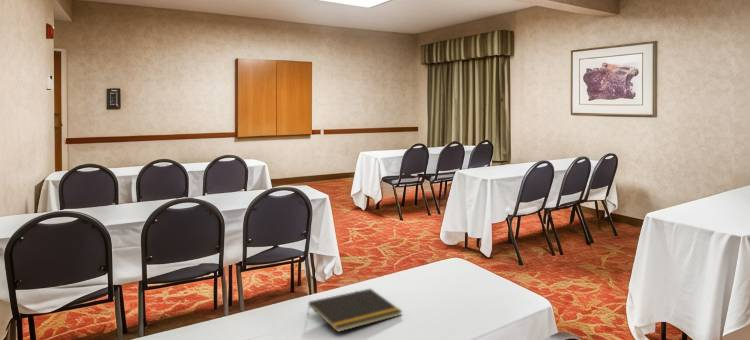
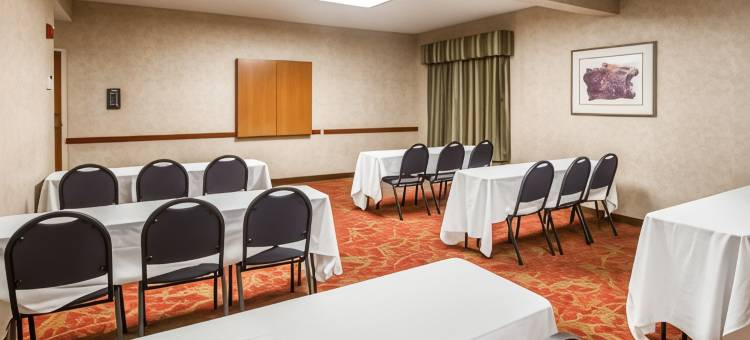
- notepad [306,288,403,333]
